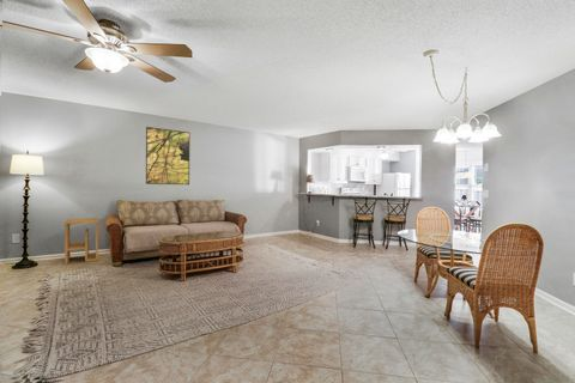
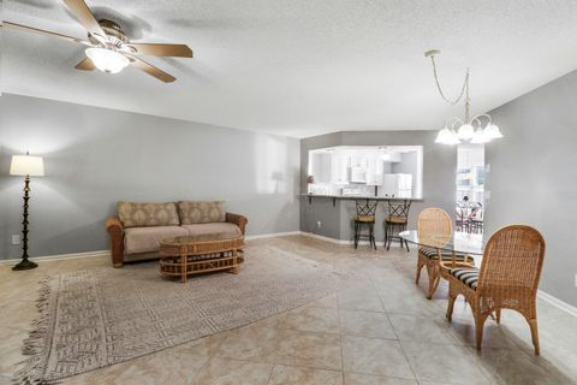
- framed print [145,126,190,186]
- side table [63,217,99,266]
